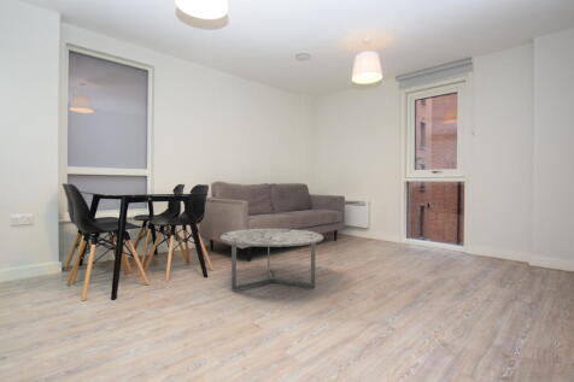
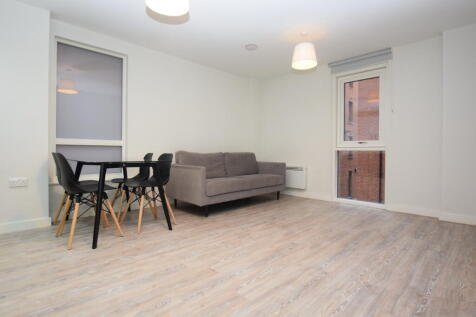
- coffee table [219,228,324,292]
